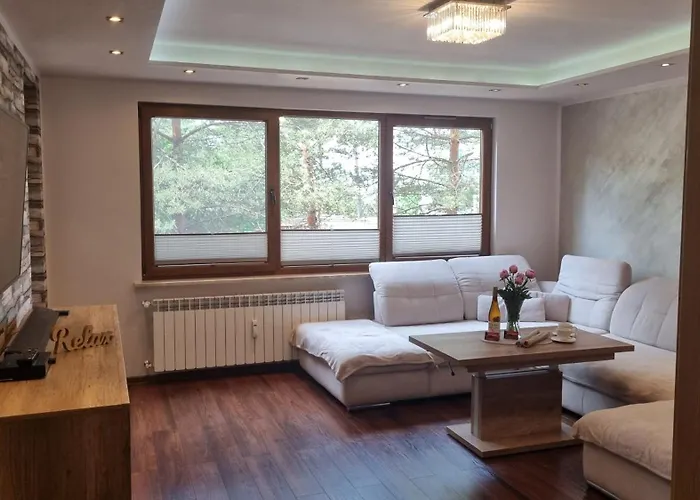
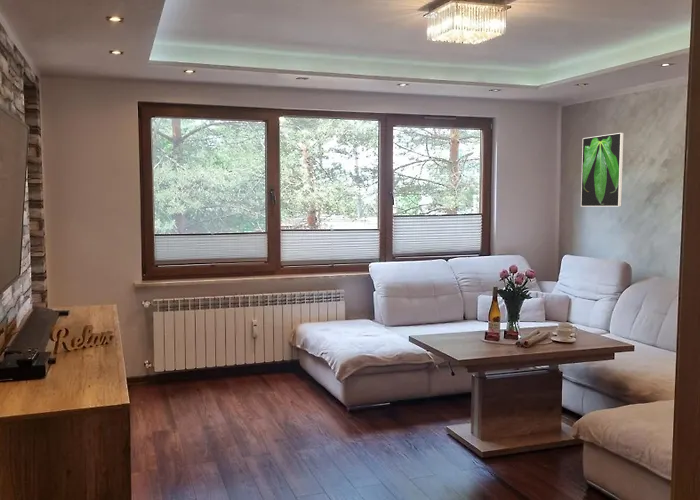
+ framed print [580,132,625,207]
